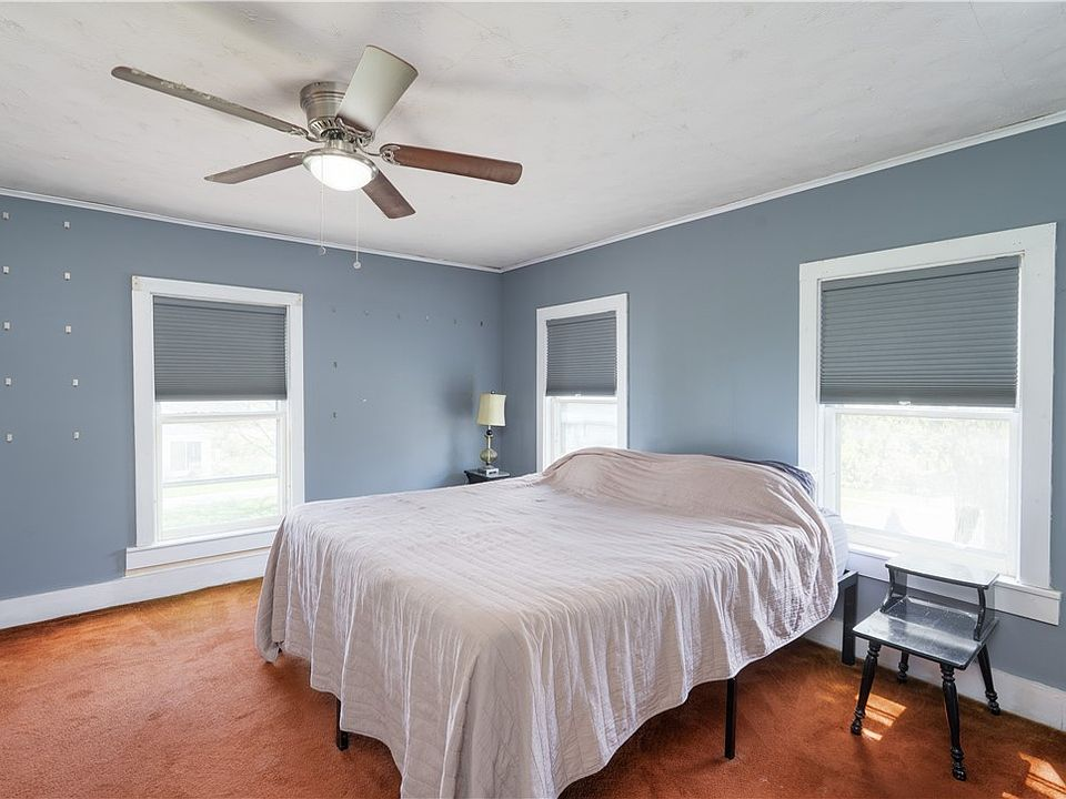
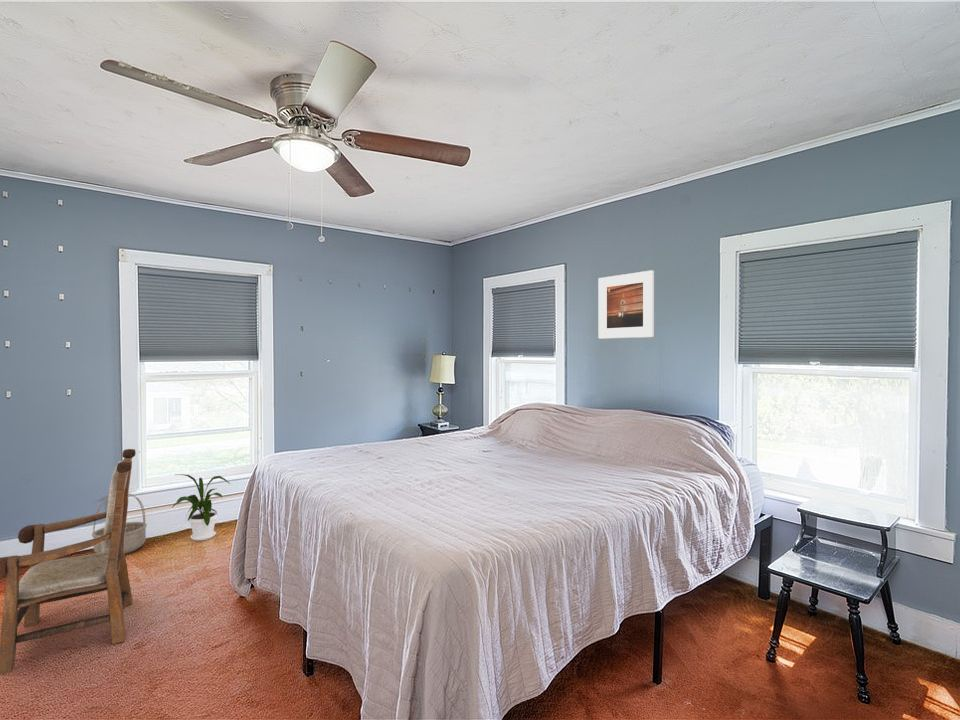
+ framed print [597,269,655,339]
+ basket [91,493,148,555]
+ house plant [171,473,231,542]
+ armchair [0,448,137,676]
